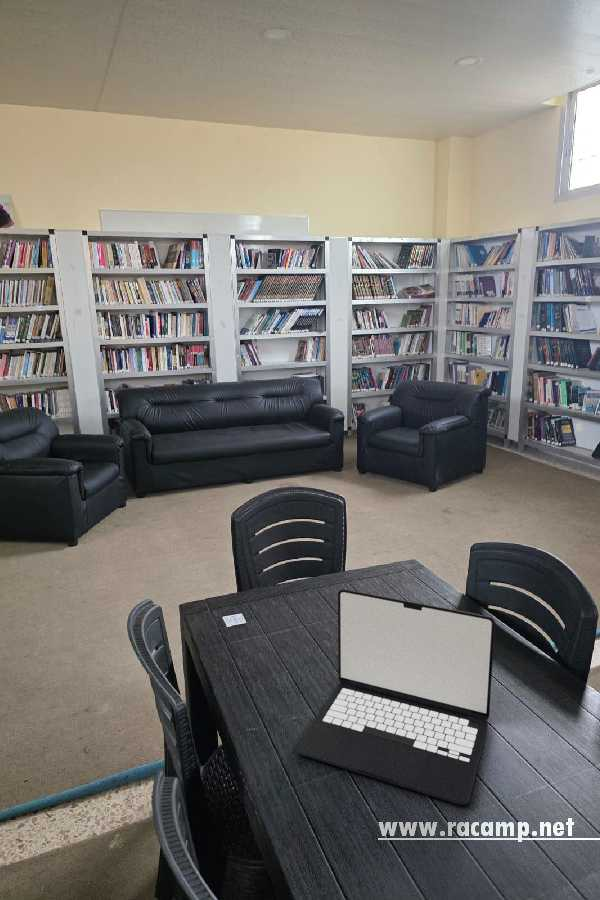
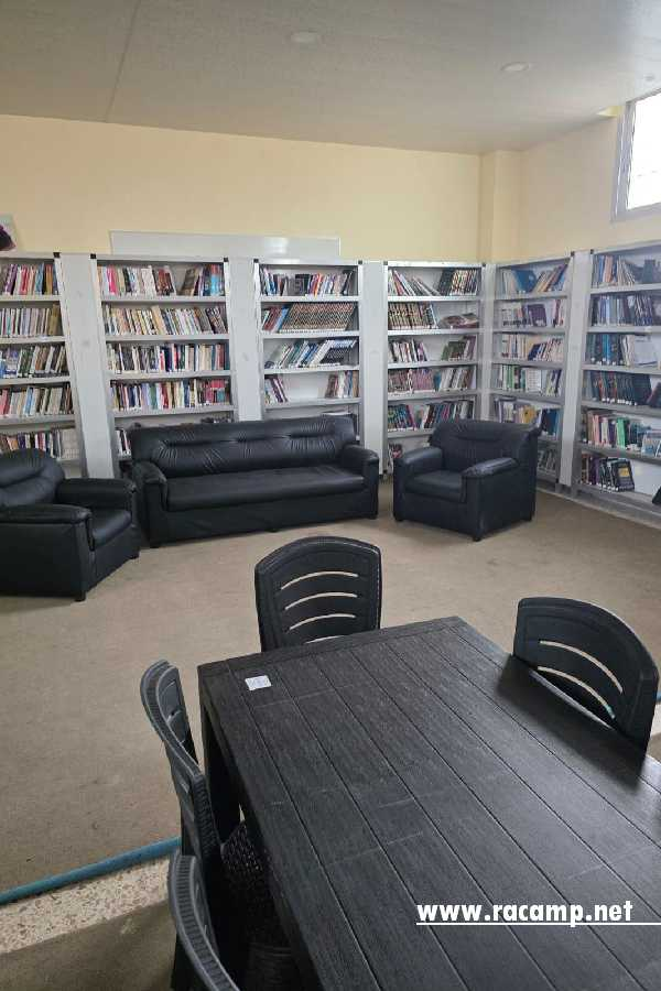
- laptop [296,588,496,806]
